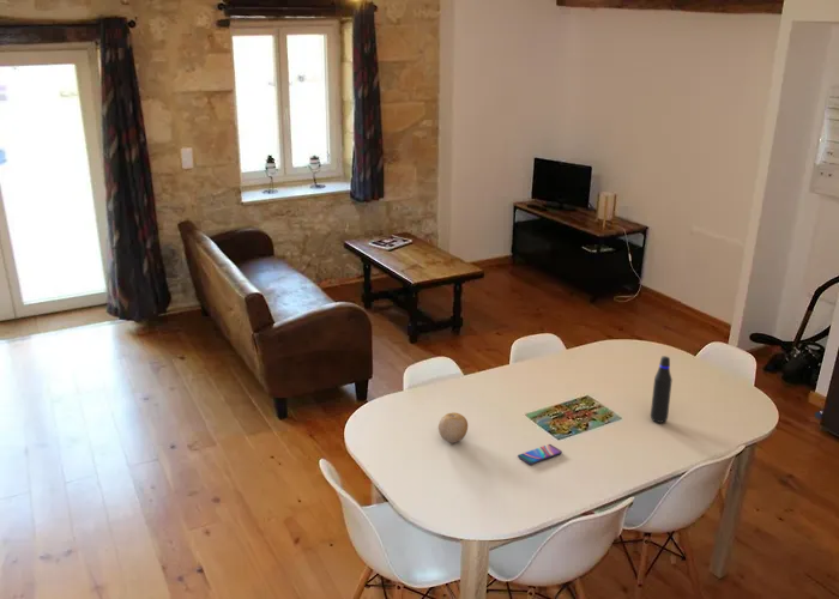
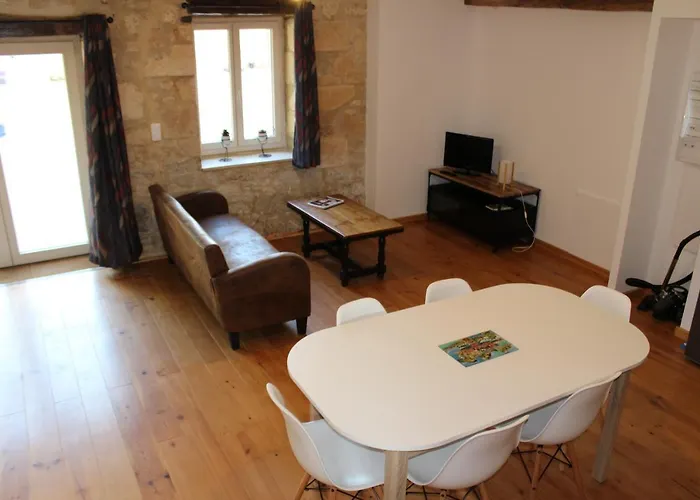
- water bottle [650,355,674,424]
- fruit [437,411,469,444]
- smartphone [517,443,563,466]
